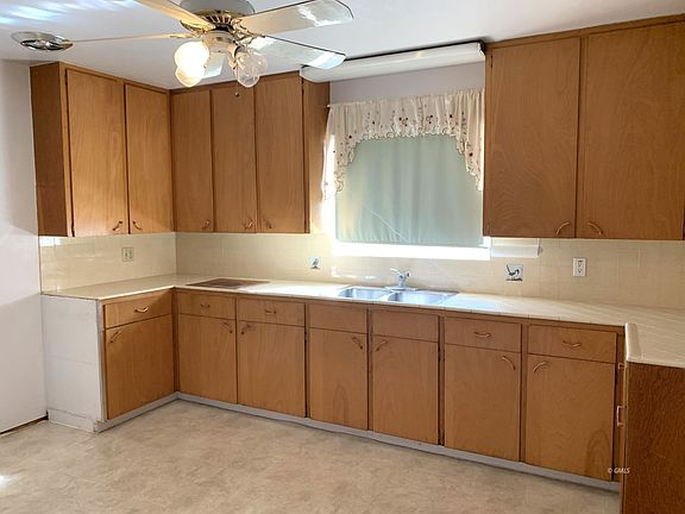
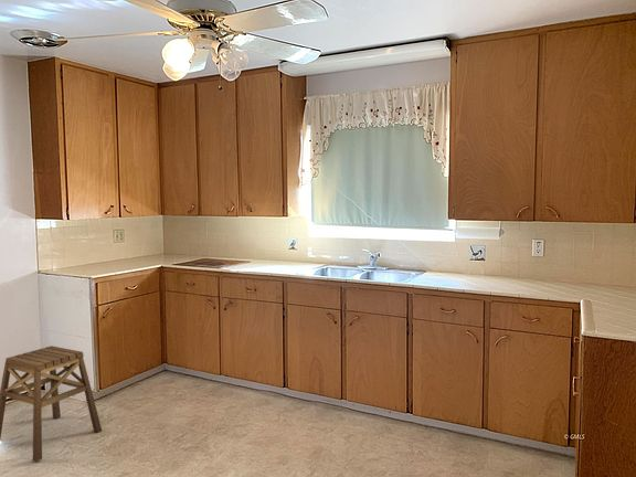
+ stool [0,344,103,463]
